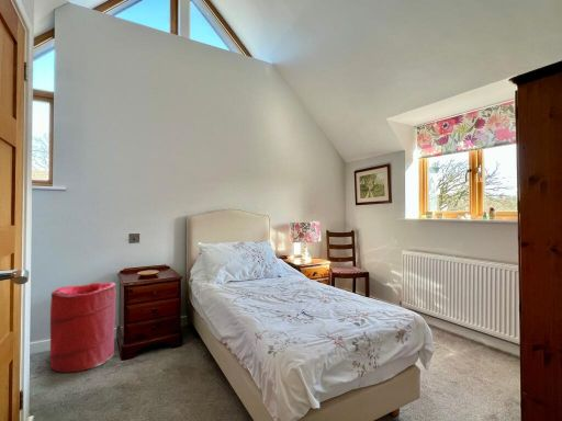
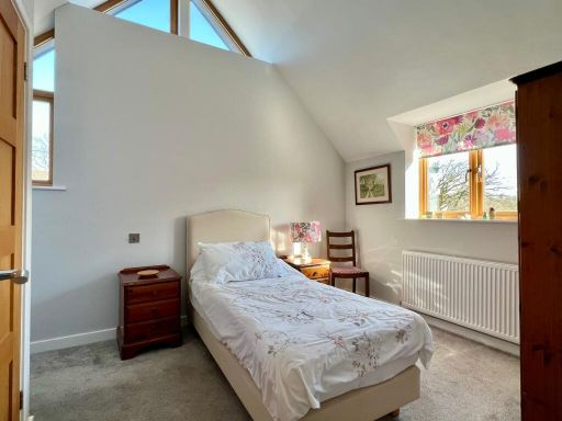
- laundry hamper [49,281,117,374]
